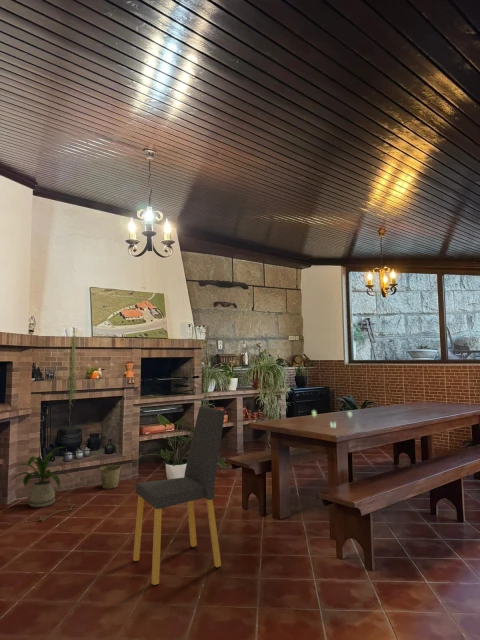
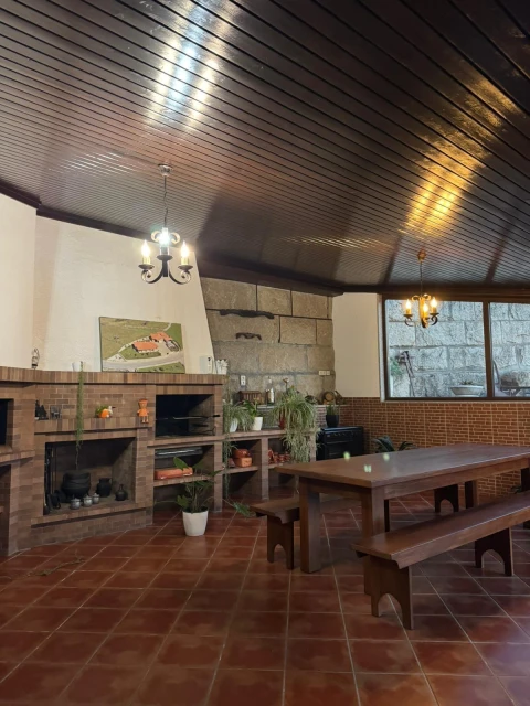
- bucket [98,454,122,490]
- house plant [7,446,73,508]
- dining chair [132,405,226,586]
